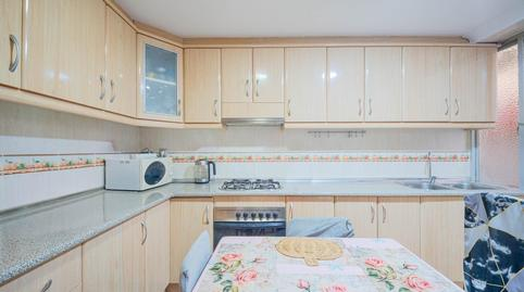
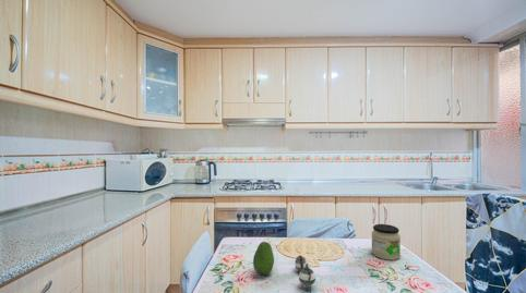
+ fruit [252,241,275,277]
+ jar [371,223,402,261]
+ teapot [294,255,316,292]
